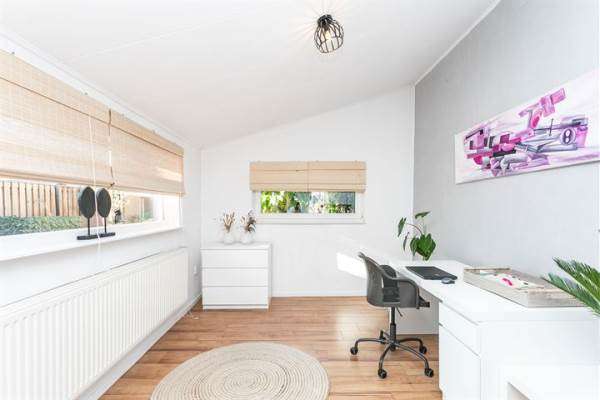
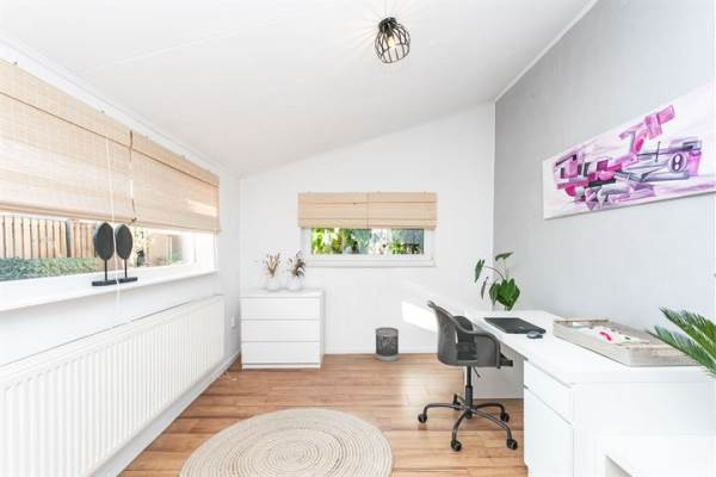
+ wastebasket [375,326,400,363]
